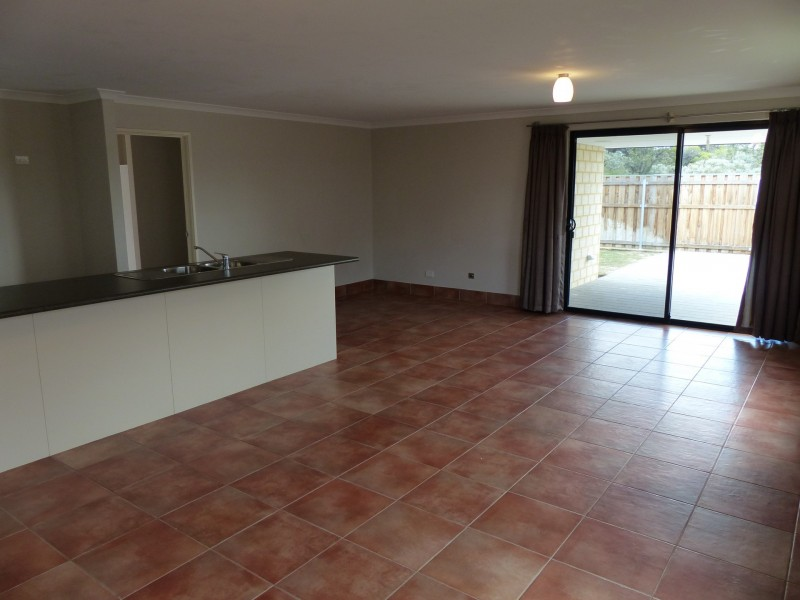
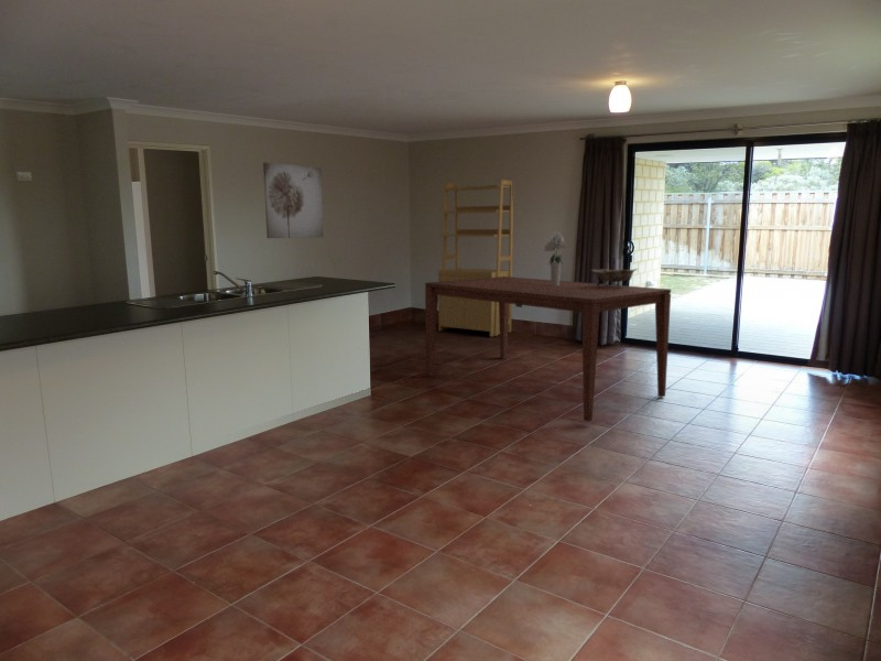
+ bouquet [543,230,566,285]
+ shelving unit [437,178,514,338]
+ wall art [262,161,325,239]
+ decorative bowl [590,268,639,288]
+ dining table [424,277,672,423]
